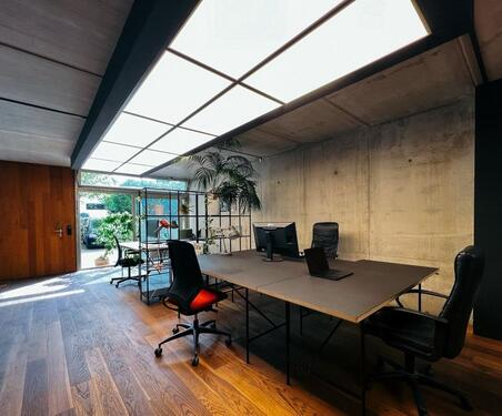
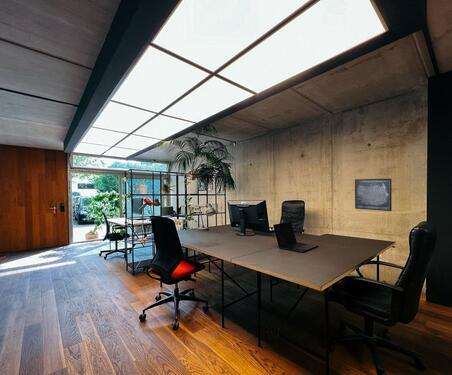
+ wall art [354,177,393,212]
